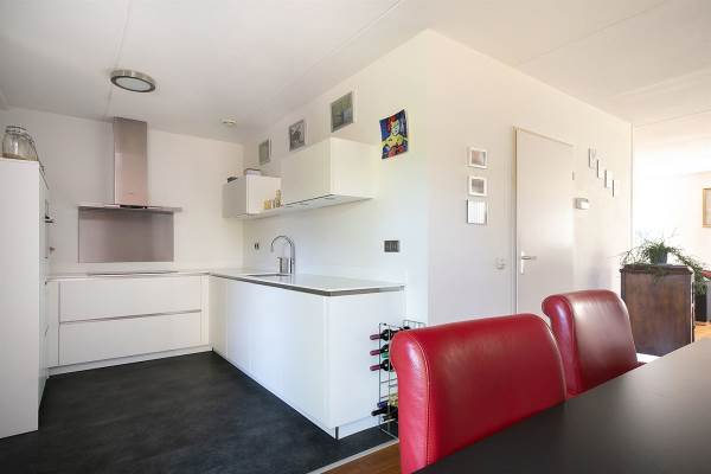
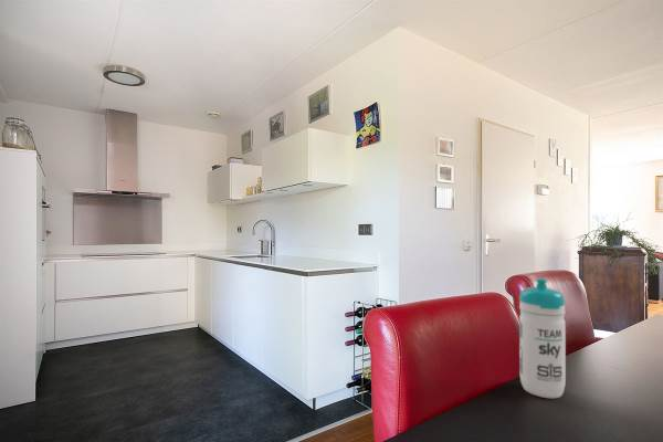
+ water bottle [518,277,567,399]
